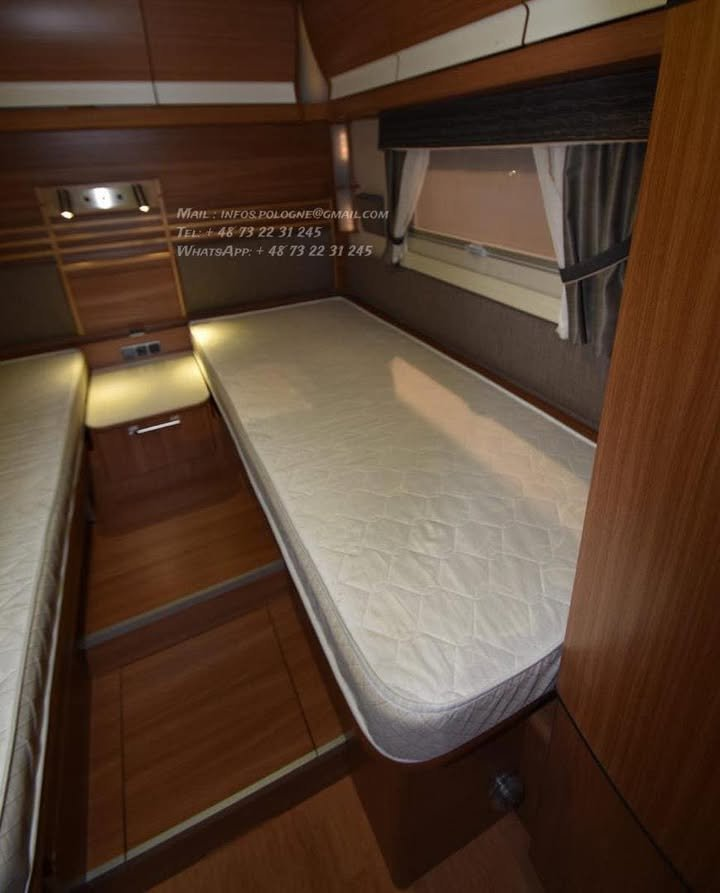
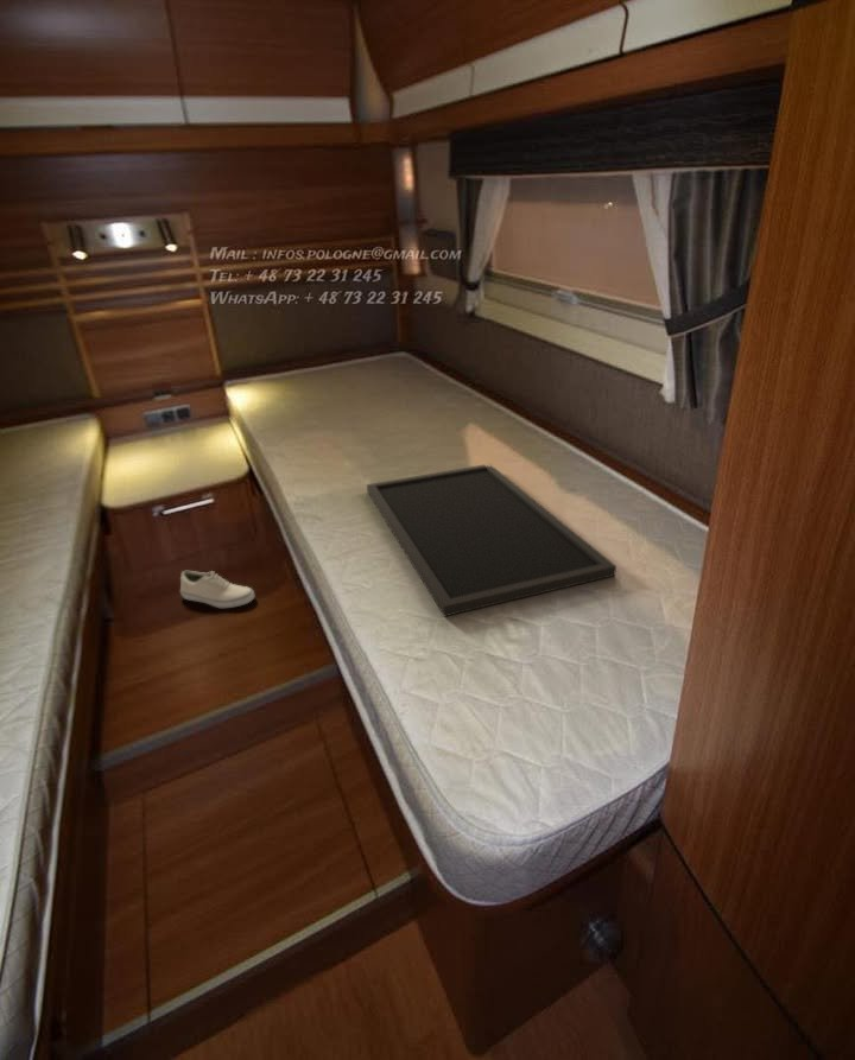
+ tray [366,464,618,617]
+ shoe [179,570,255,609]
